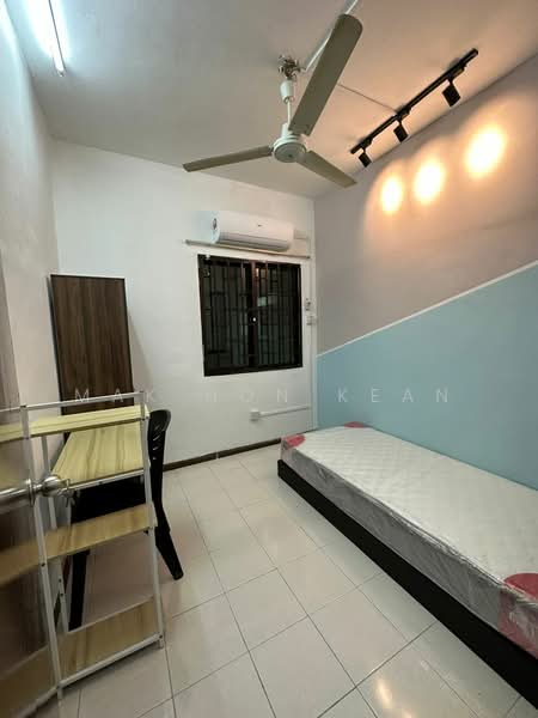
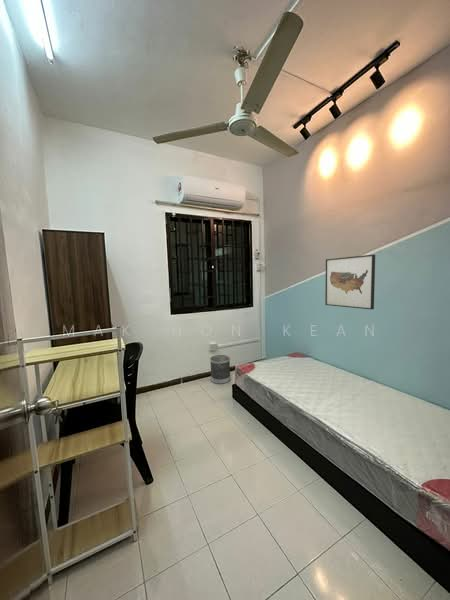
+ wastebasket [209,354,231,385]
+ wall art [324,254,376,310]
